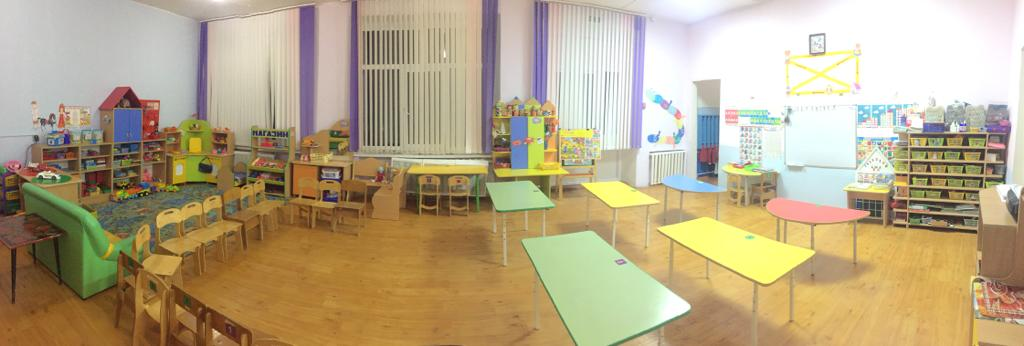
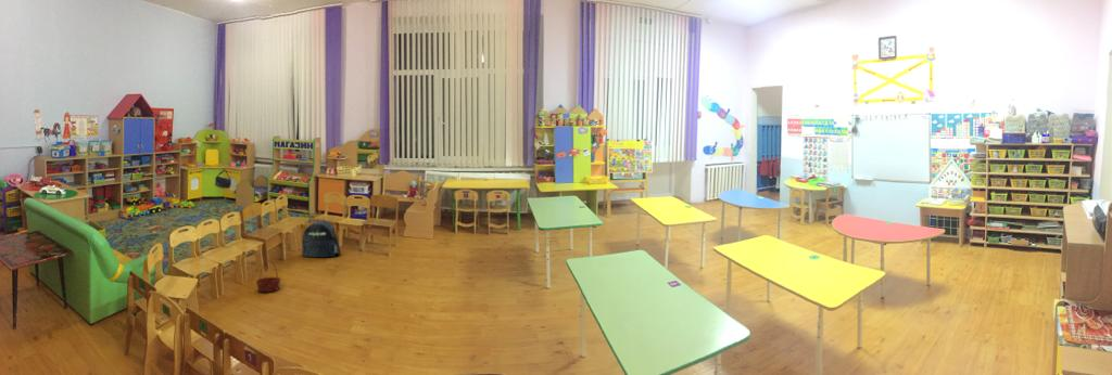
+ backpack [301,218,342,258]
+ basket [255,260,282,293]
